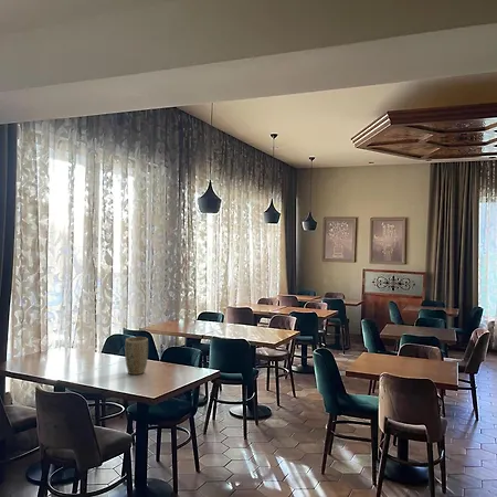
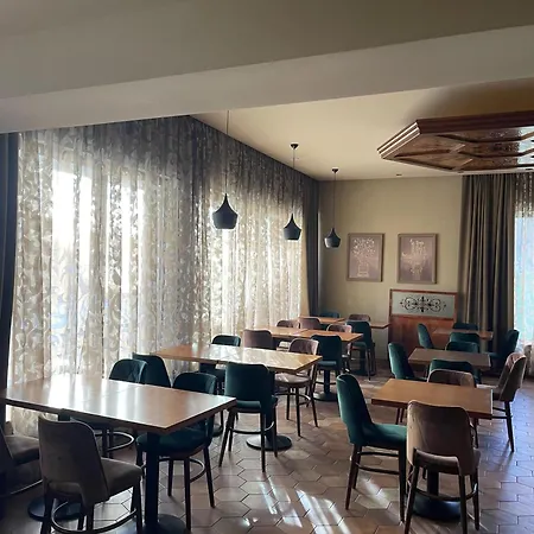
- plant pot [124,336,149,376]
